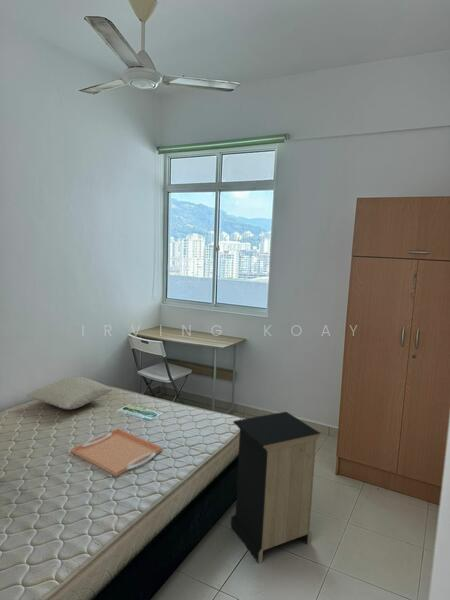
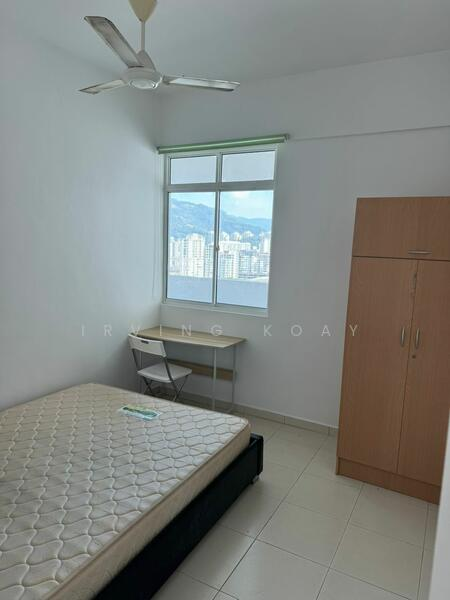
- pillow [25,376,113,410]
- nightstand [230,411,322,564]
- serving tray [70,428,163,478]
